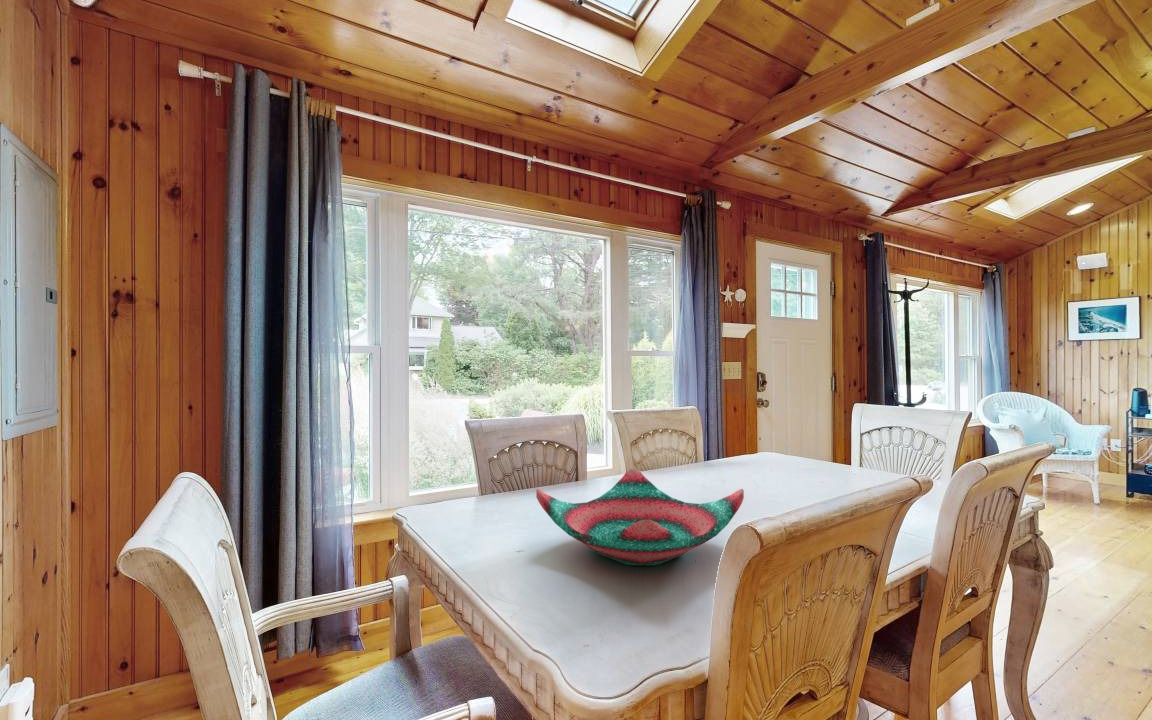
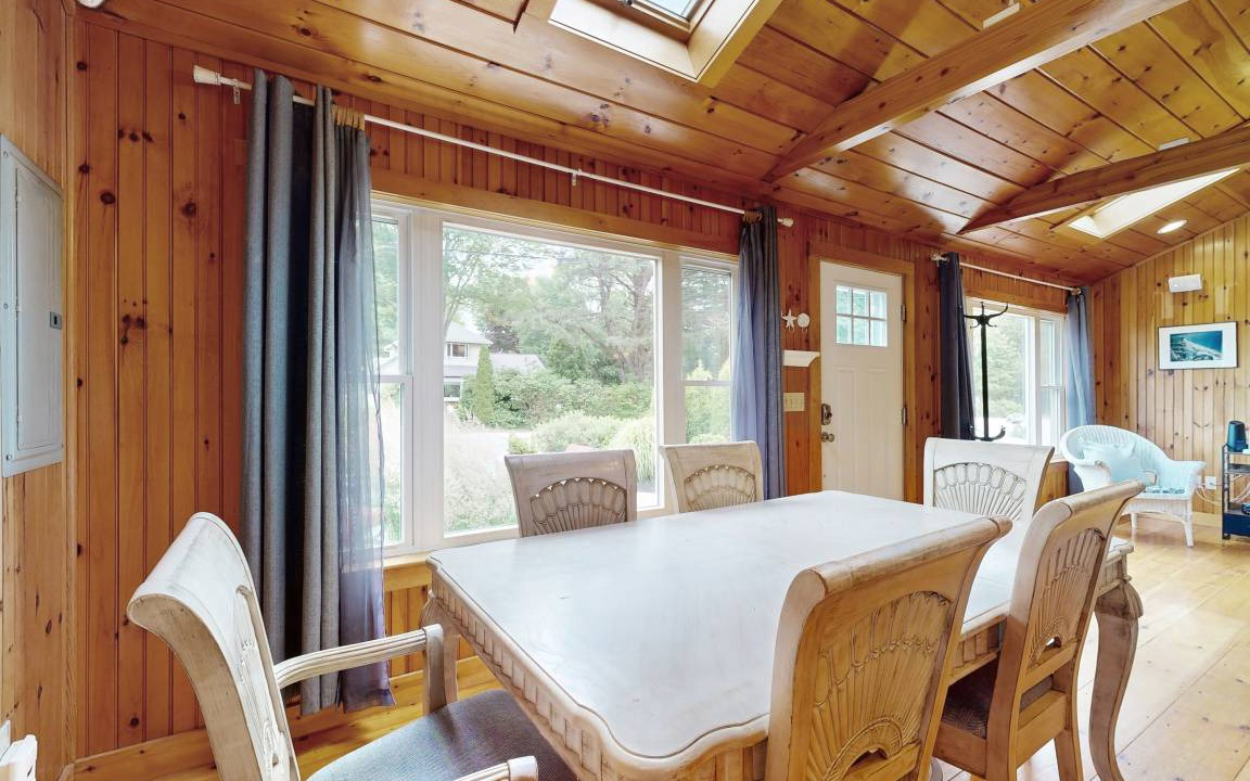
- decorative bowl [535,468,745,566]
